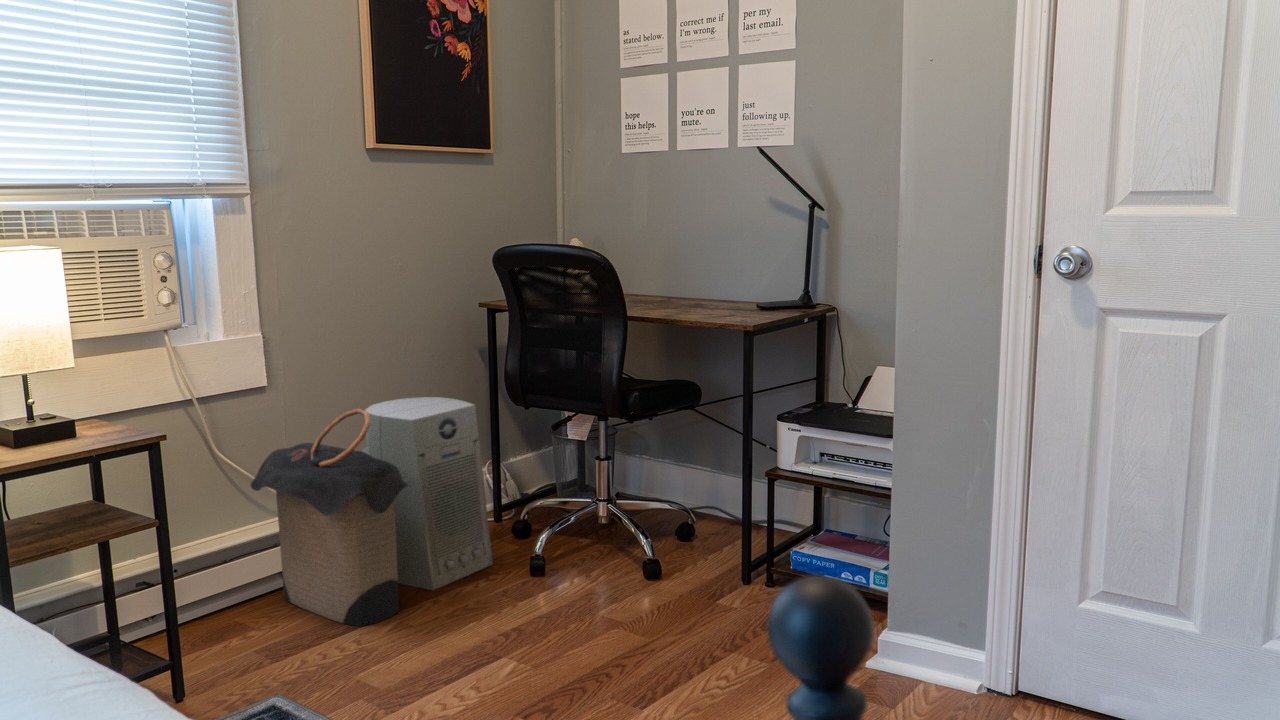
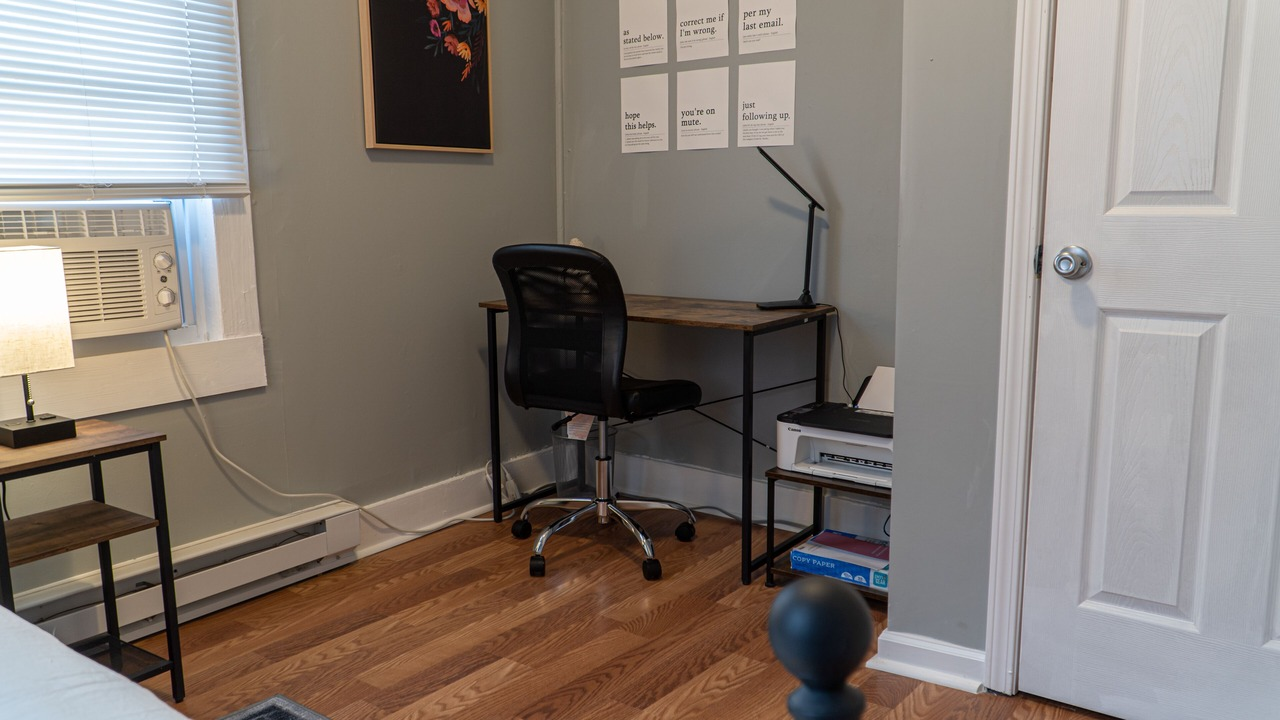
- fan [362,396,494,591]
- laundry hamper [250,408,413,627]
